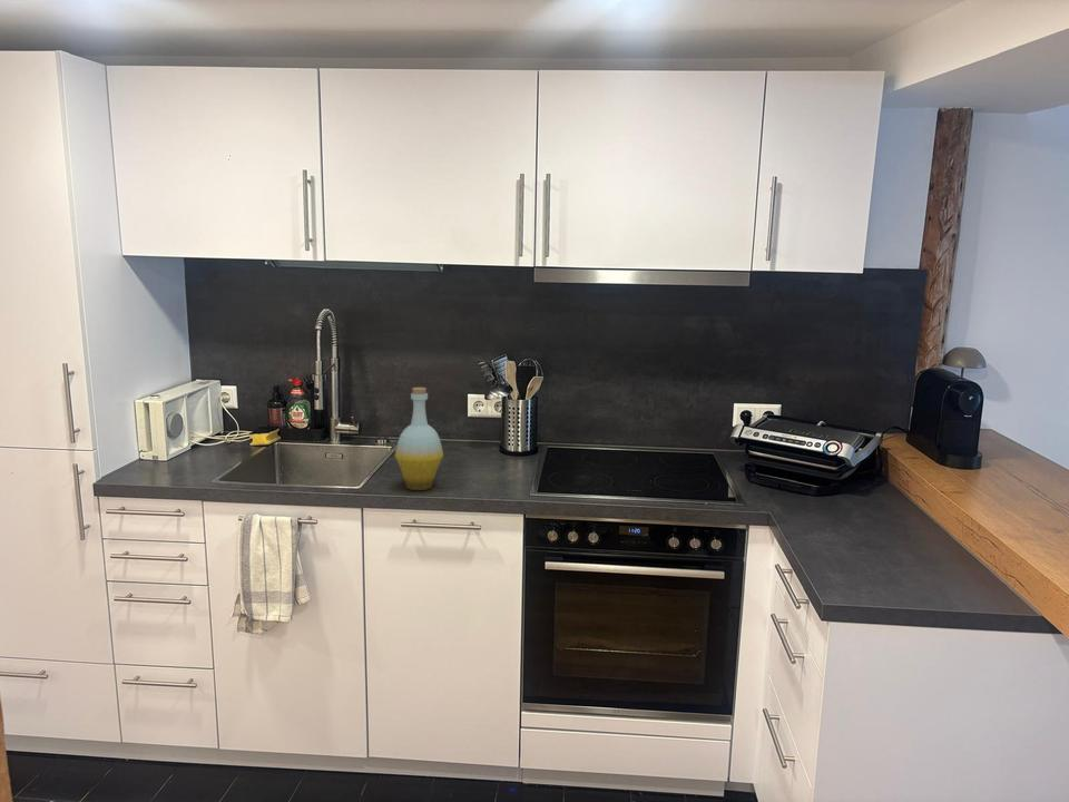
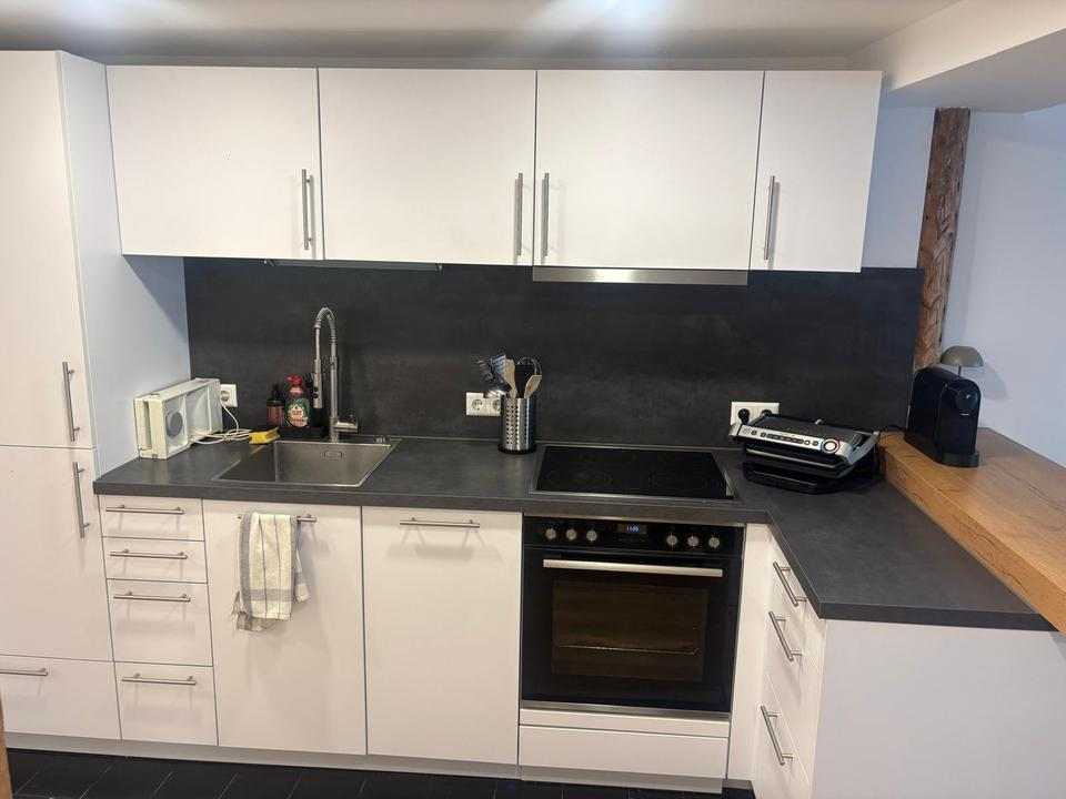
- bottle [394,387,444,491]
